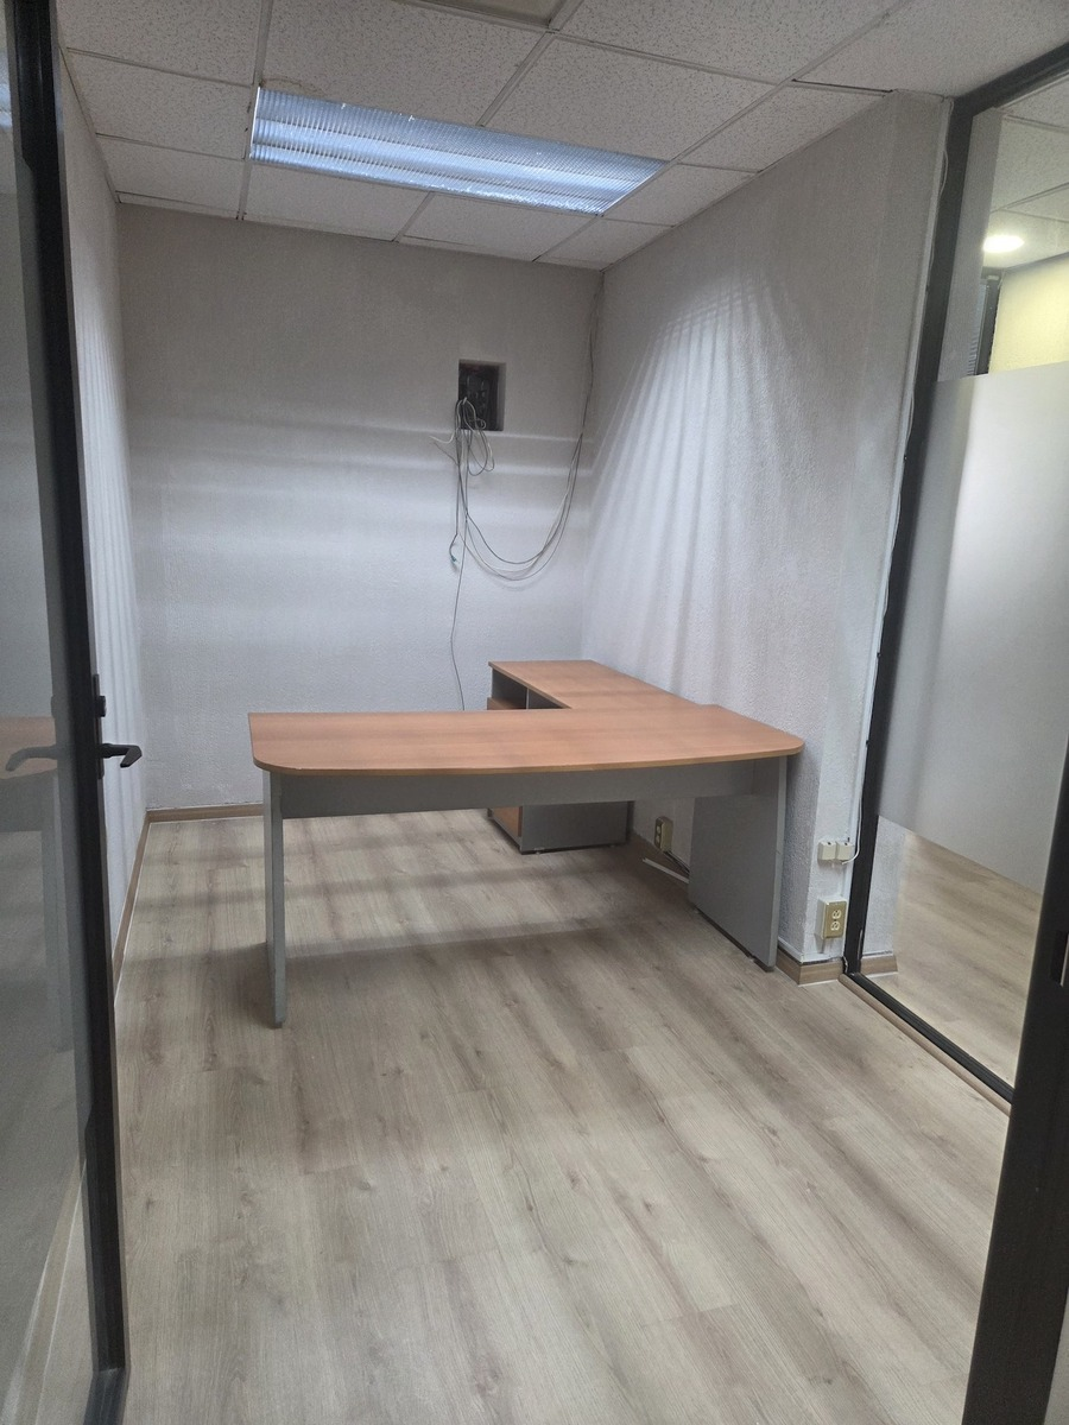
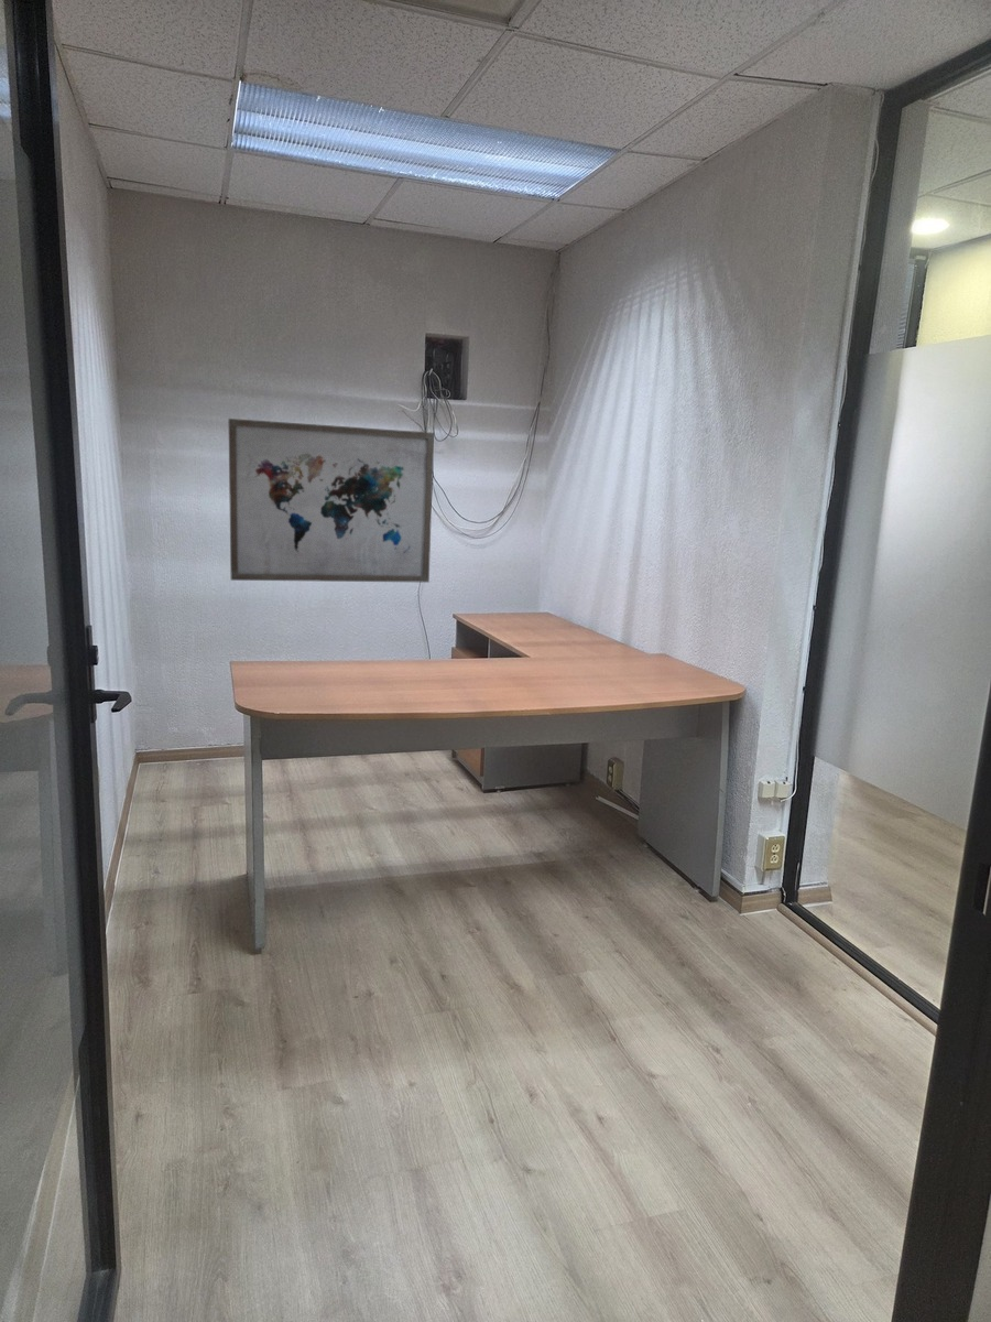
+ wall art [228,418,435,584]
